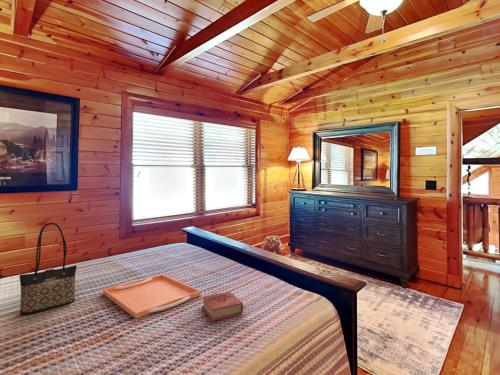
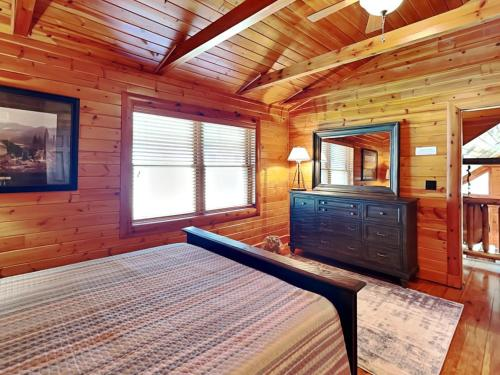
- book [201,291,244,322]
- tote bag [18,222,78,316]
- serving tray [102,273,202,319]
